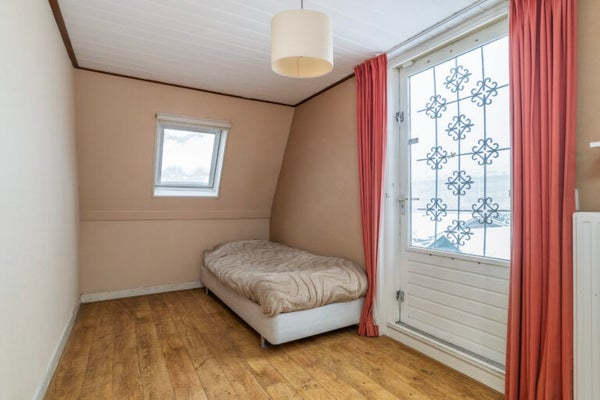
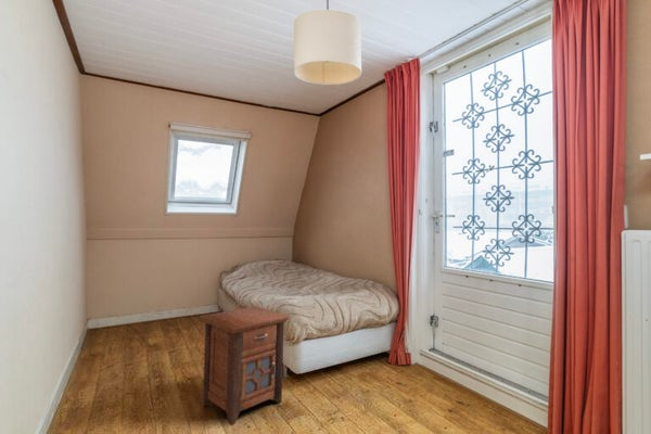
+ nightstand [199,305,291,426]
